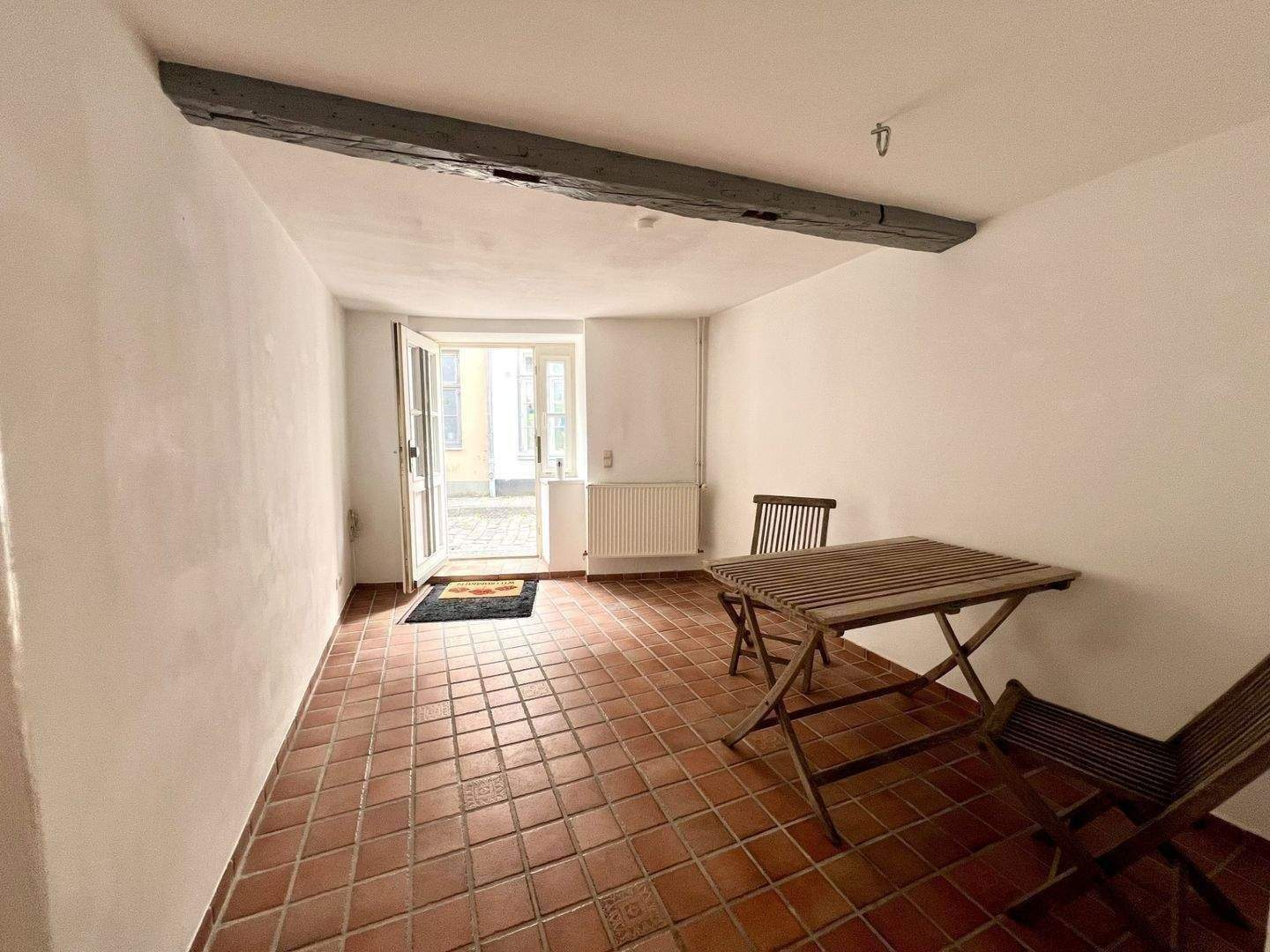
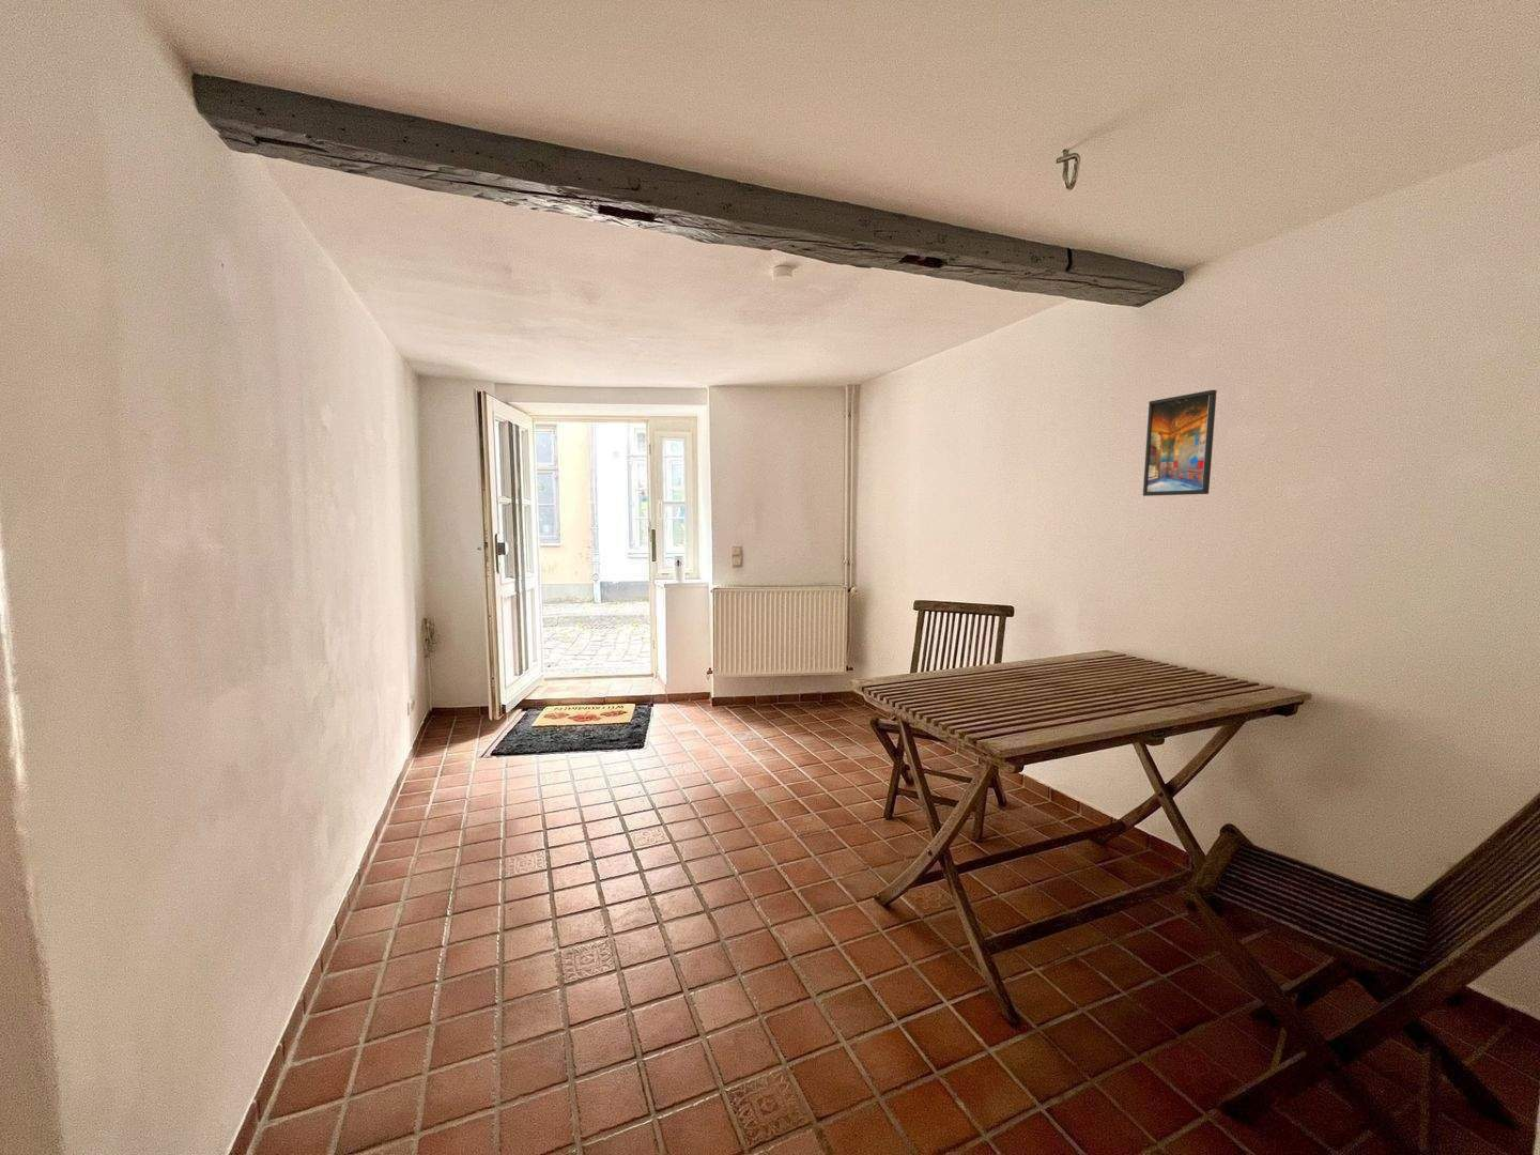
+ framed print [1142,389,1219,497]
